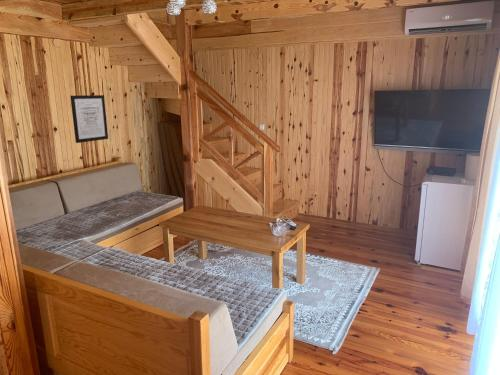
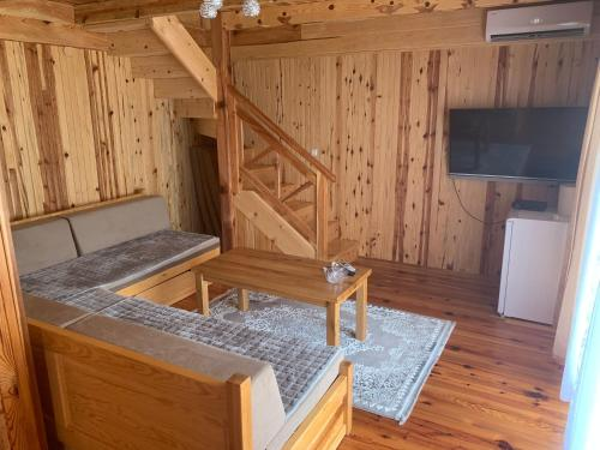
- wall art [69,94,109,144]
